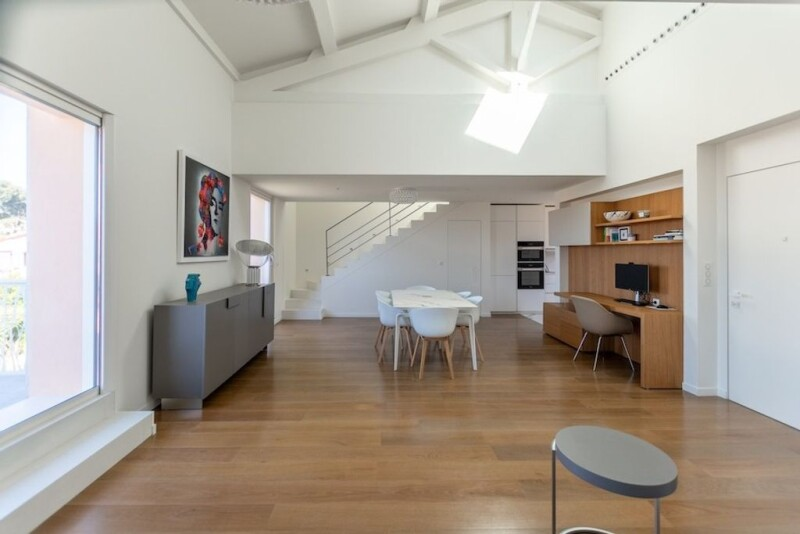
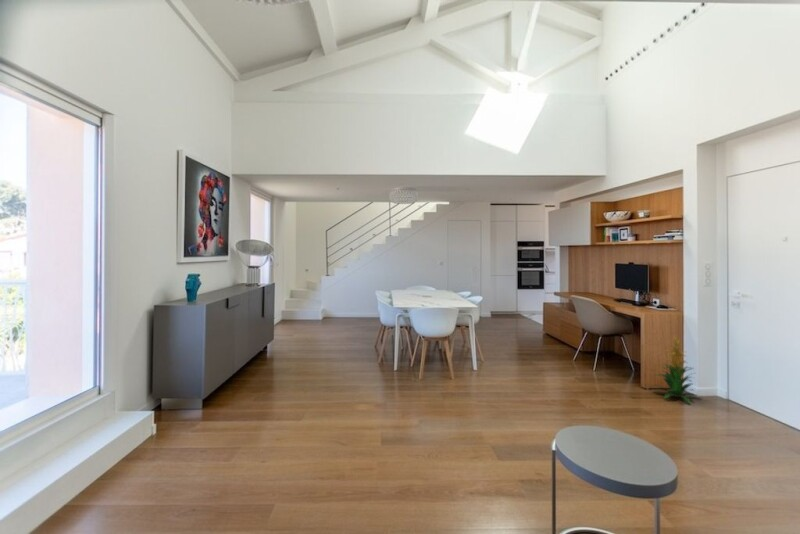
+ indoor plant [652,334,702,404]
